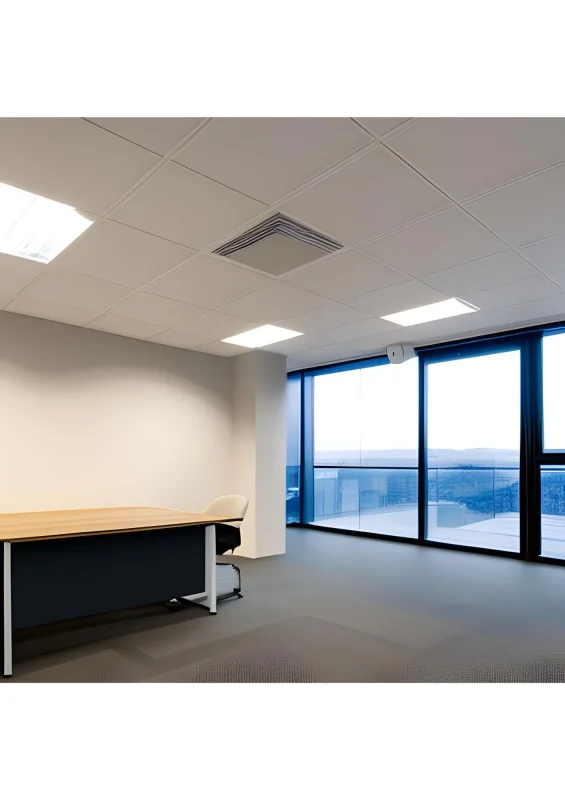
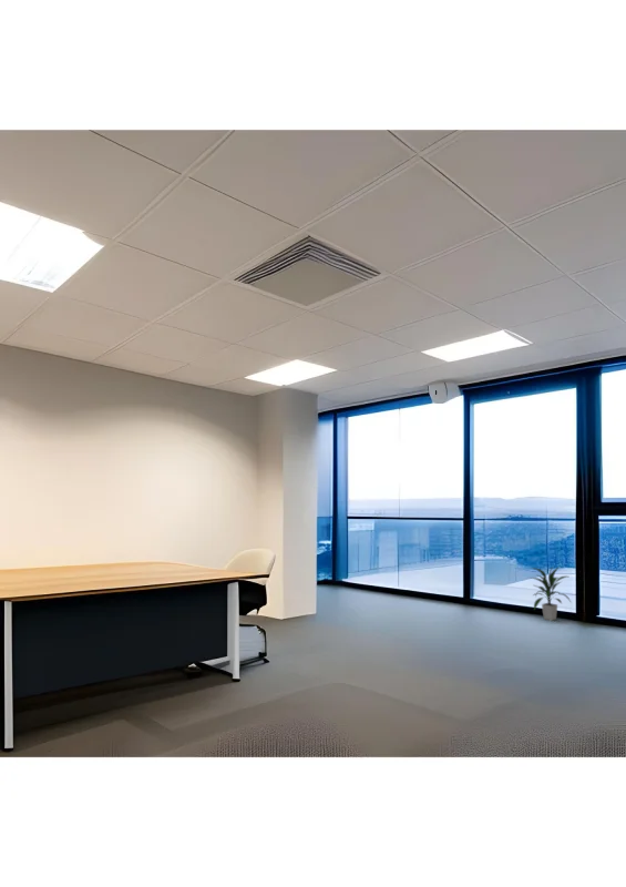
+ indoor plant [530,565,573,622]
